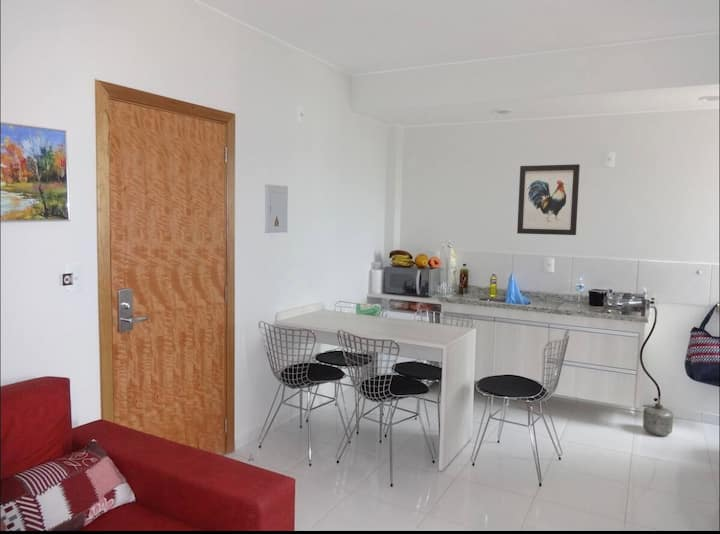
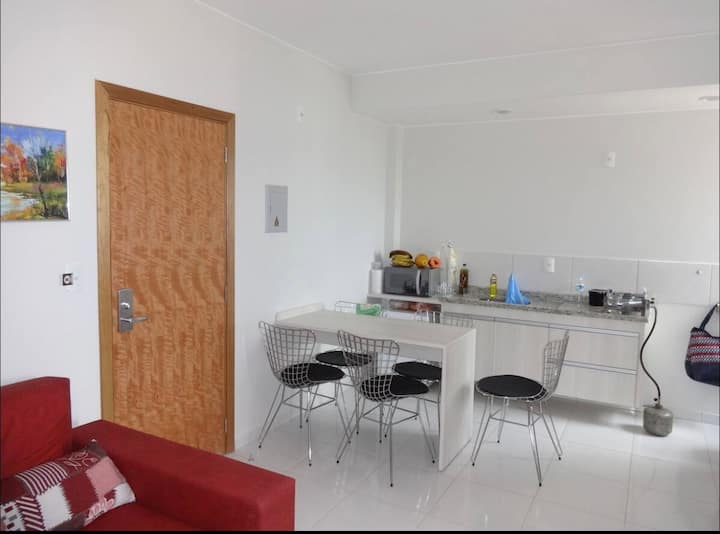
- wall art [516,163,581,236]
